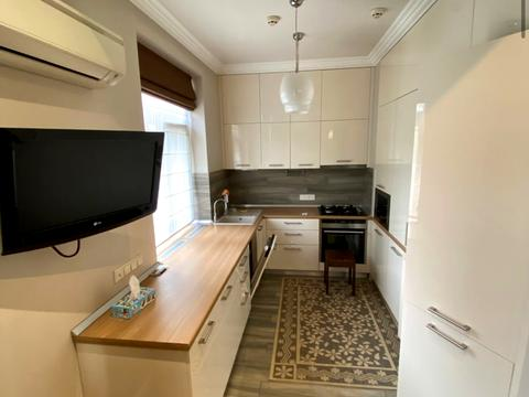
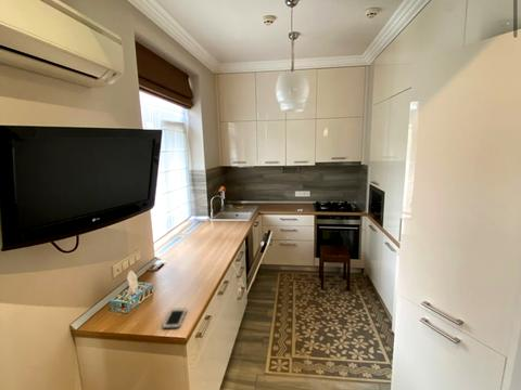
+ cell phone [162,308,188,329]
